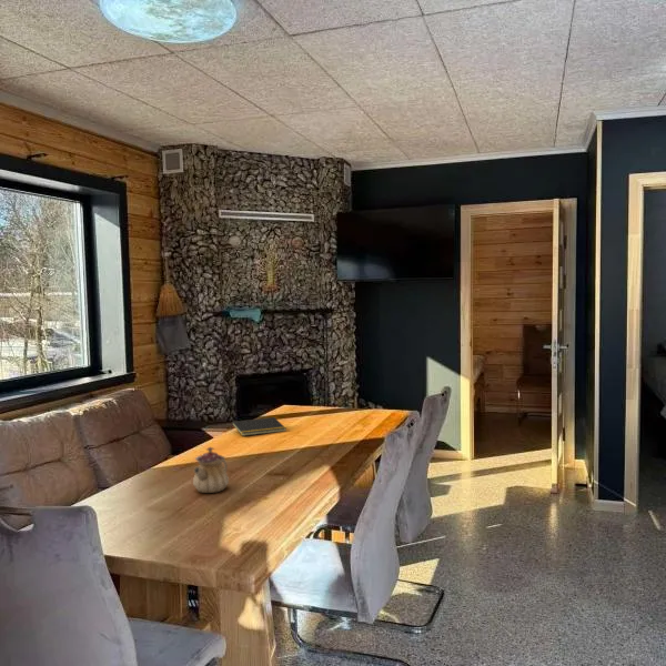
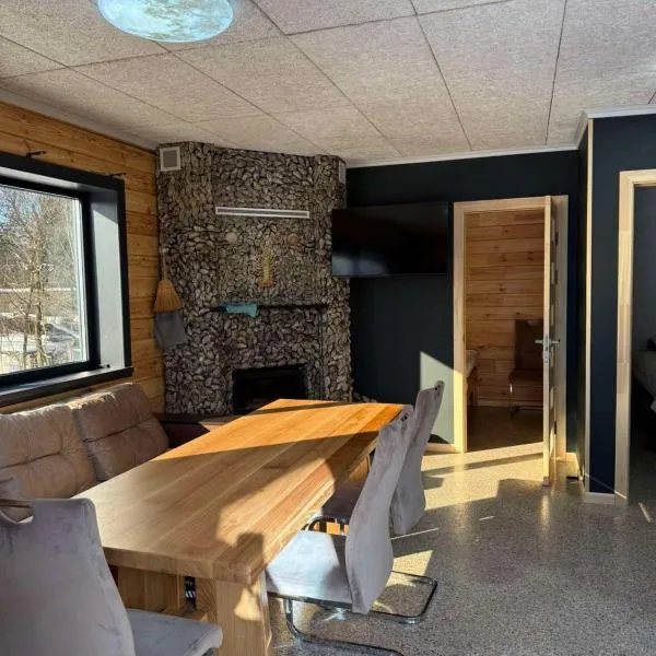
- teapot [192,446,230,494]
- notepad [230,416,287,437]
